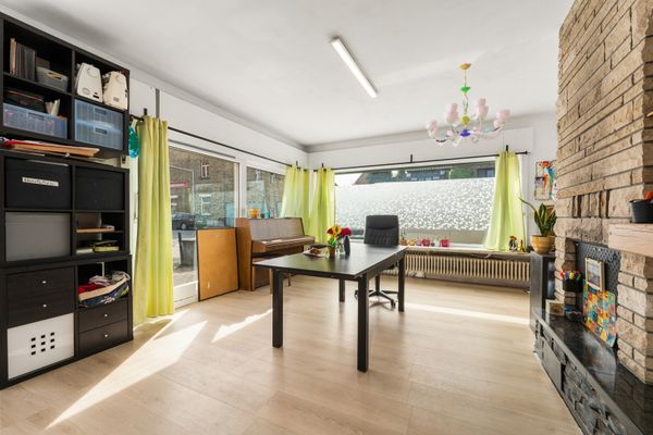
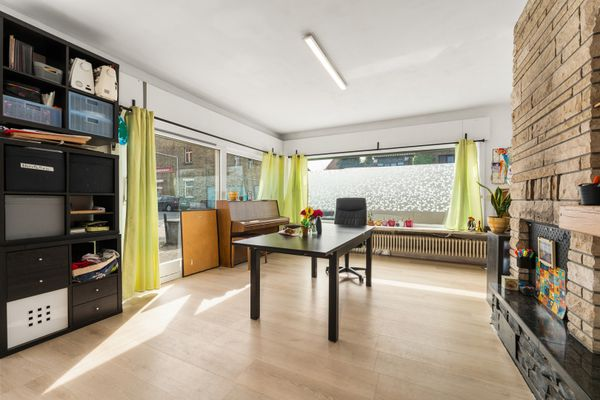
- chandelier [424,62,512,148]
